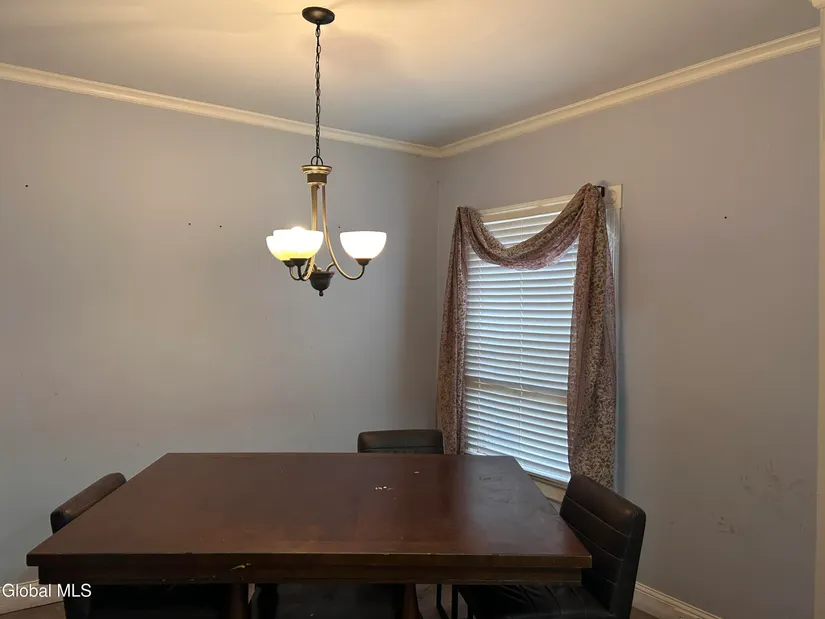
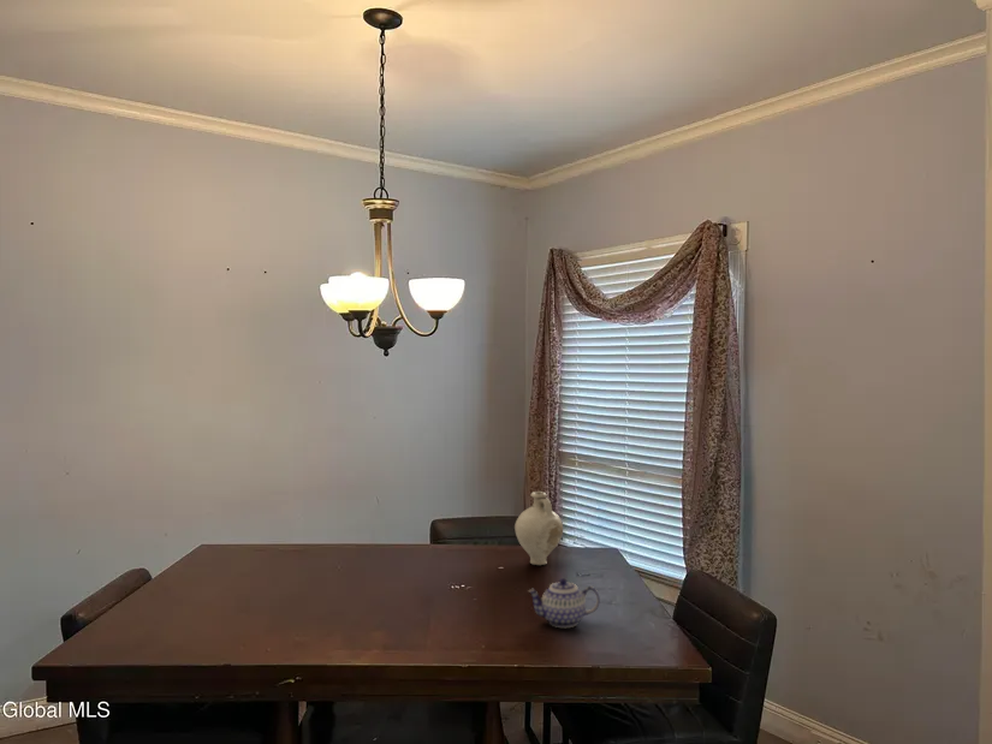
+ teapot [527,577,601,629]
+ decorative vase [513,490,564,566]
